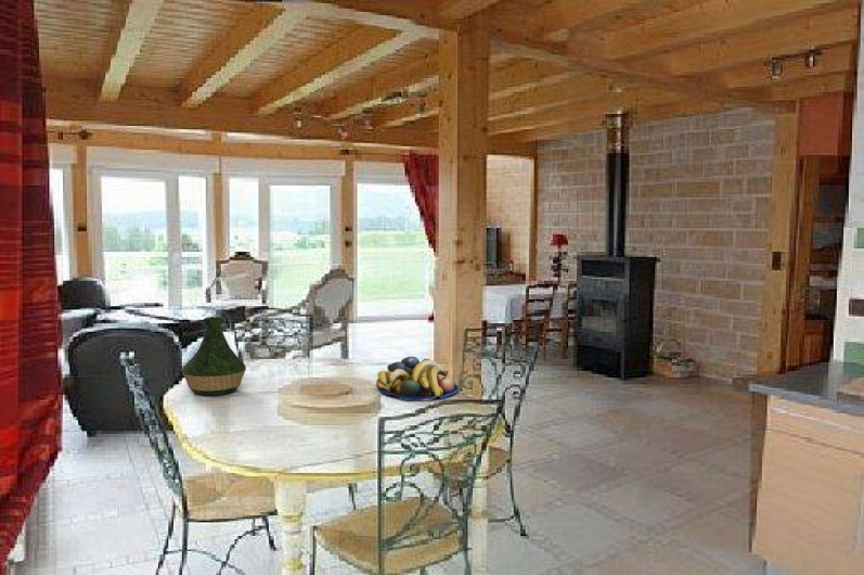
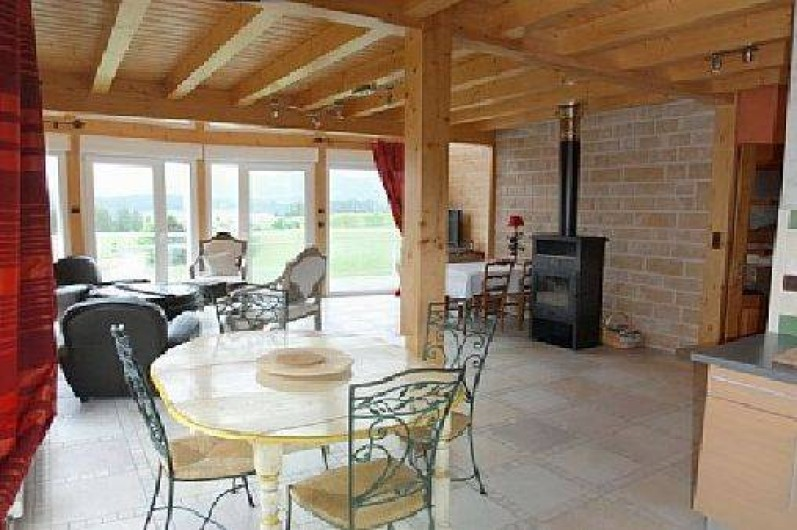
- fruit bowl [375,356,460,401]
- vase [181,317,247,397]
